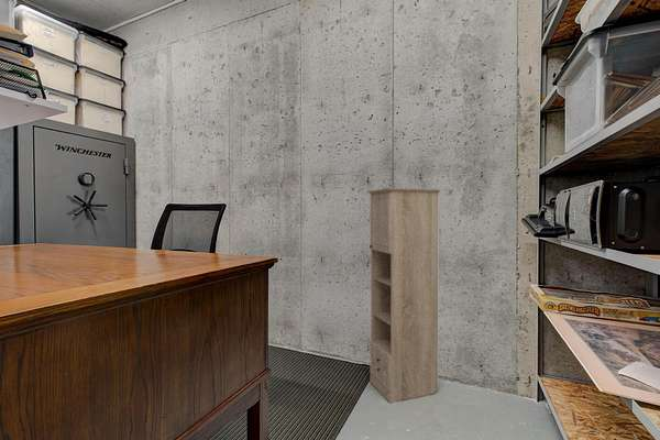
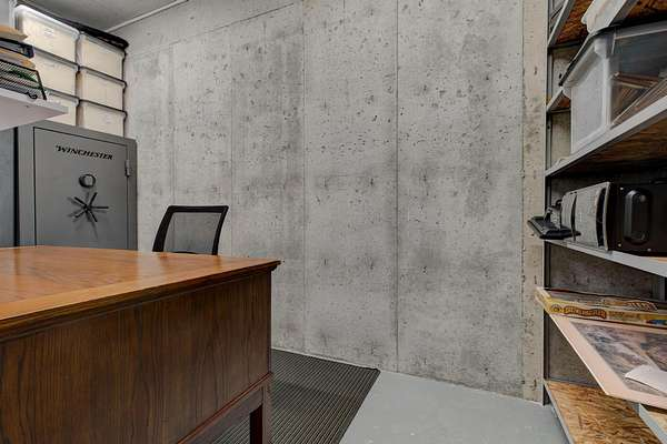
- storage cabinet [366,187,441,404]
